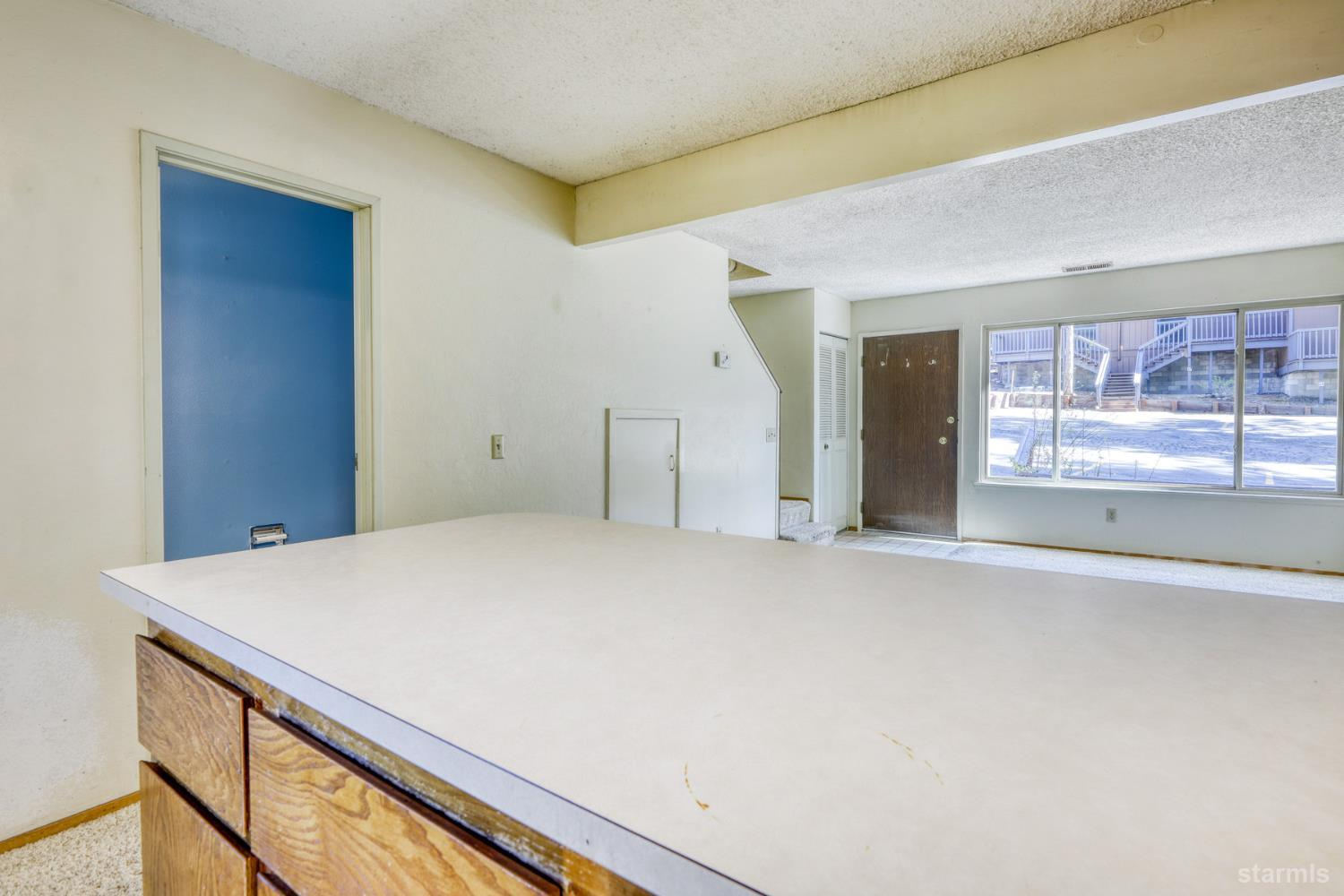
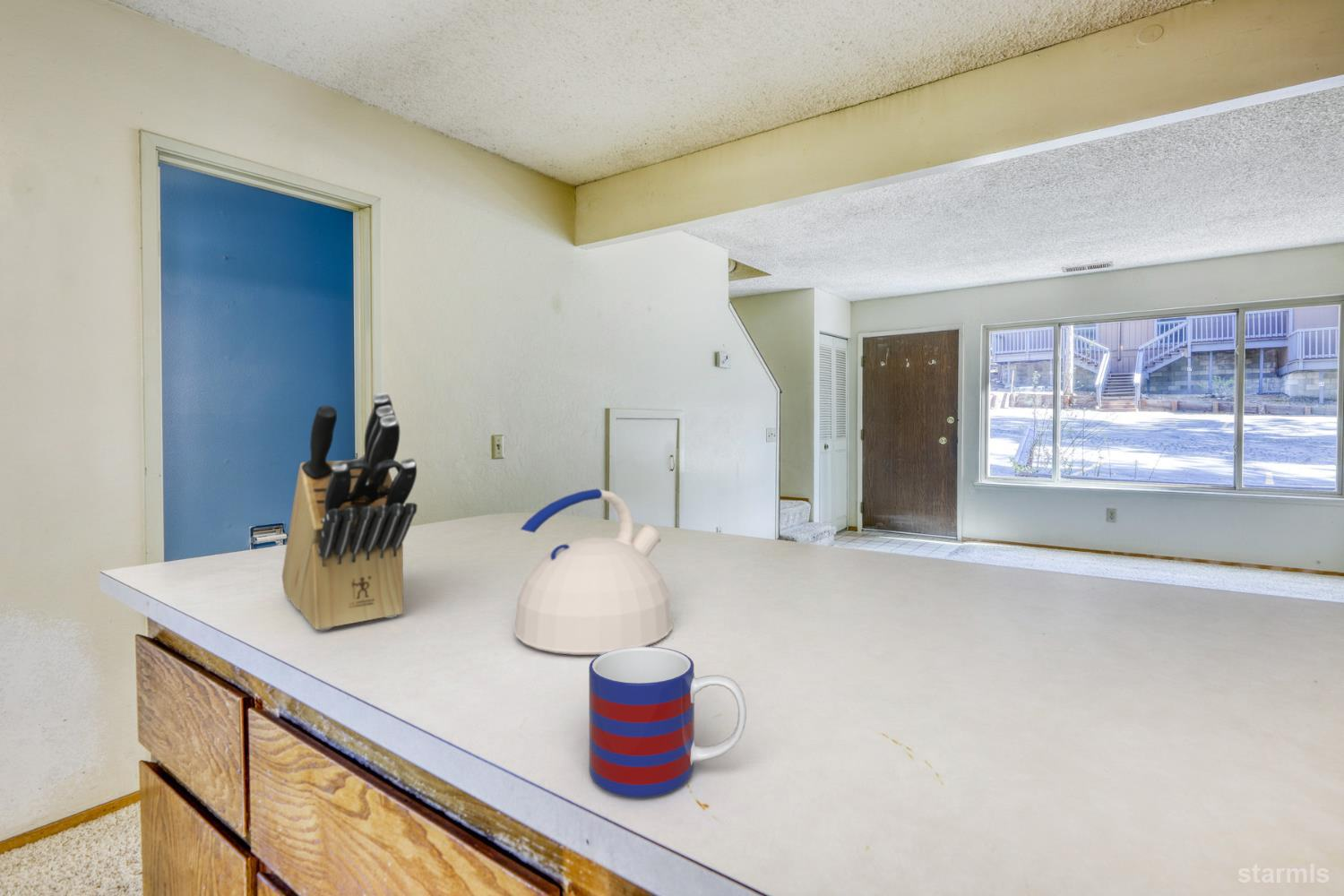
+ knife block [281,392,418,631]
+ mug [588,646,747,798]
+ kettle [513,488,674,656]
